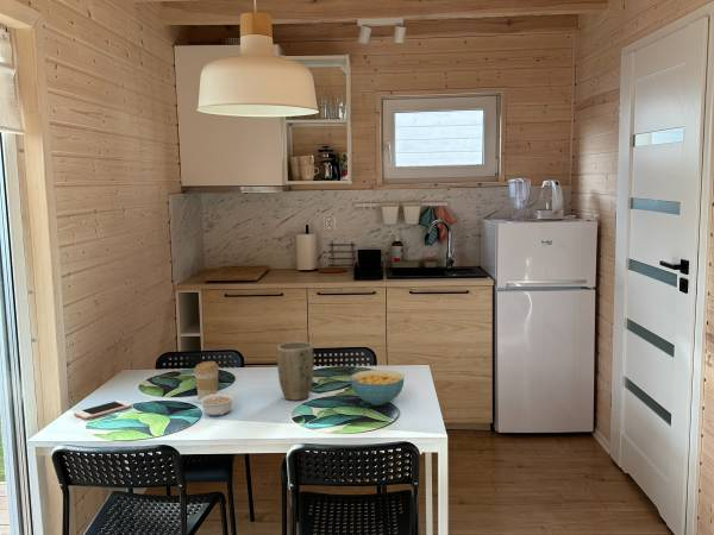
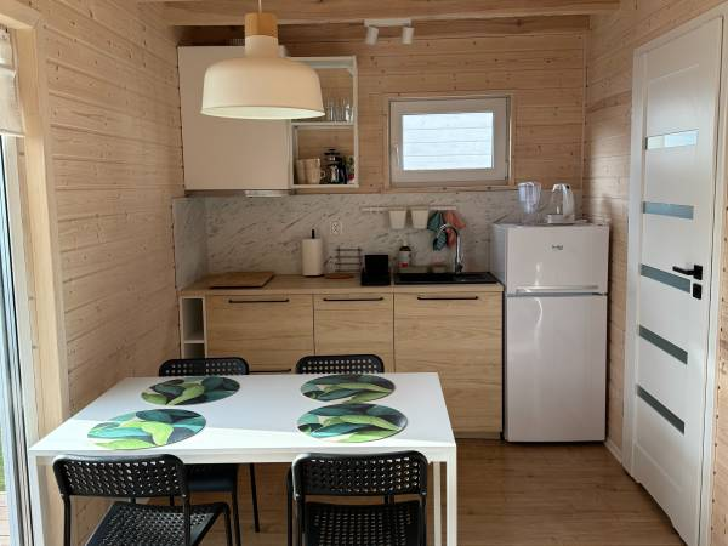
- coffee cup [193,360,220,399]
- legume [193,392,236,417]
- cell phone [73,399,132,421]
- cereal bowl [350,369,405,407]
- plant pot [276,341,315,402]
